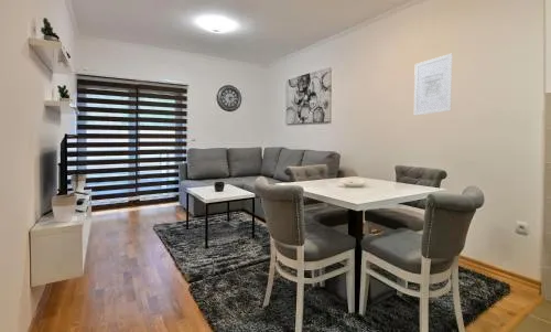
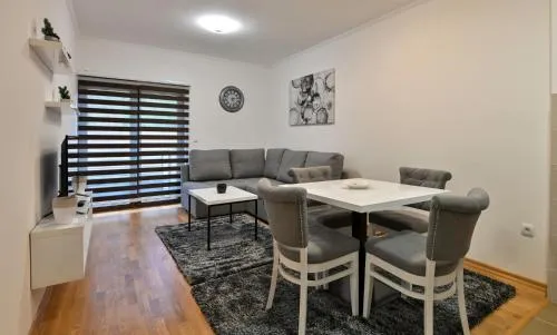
- wall art [413,53,454,117]
